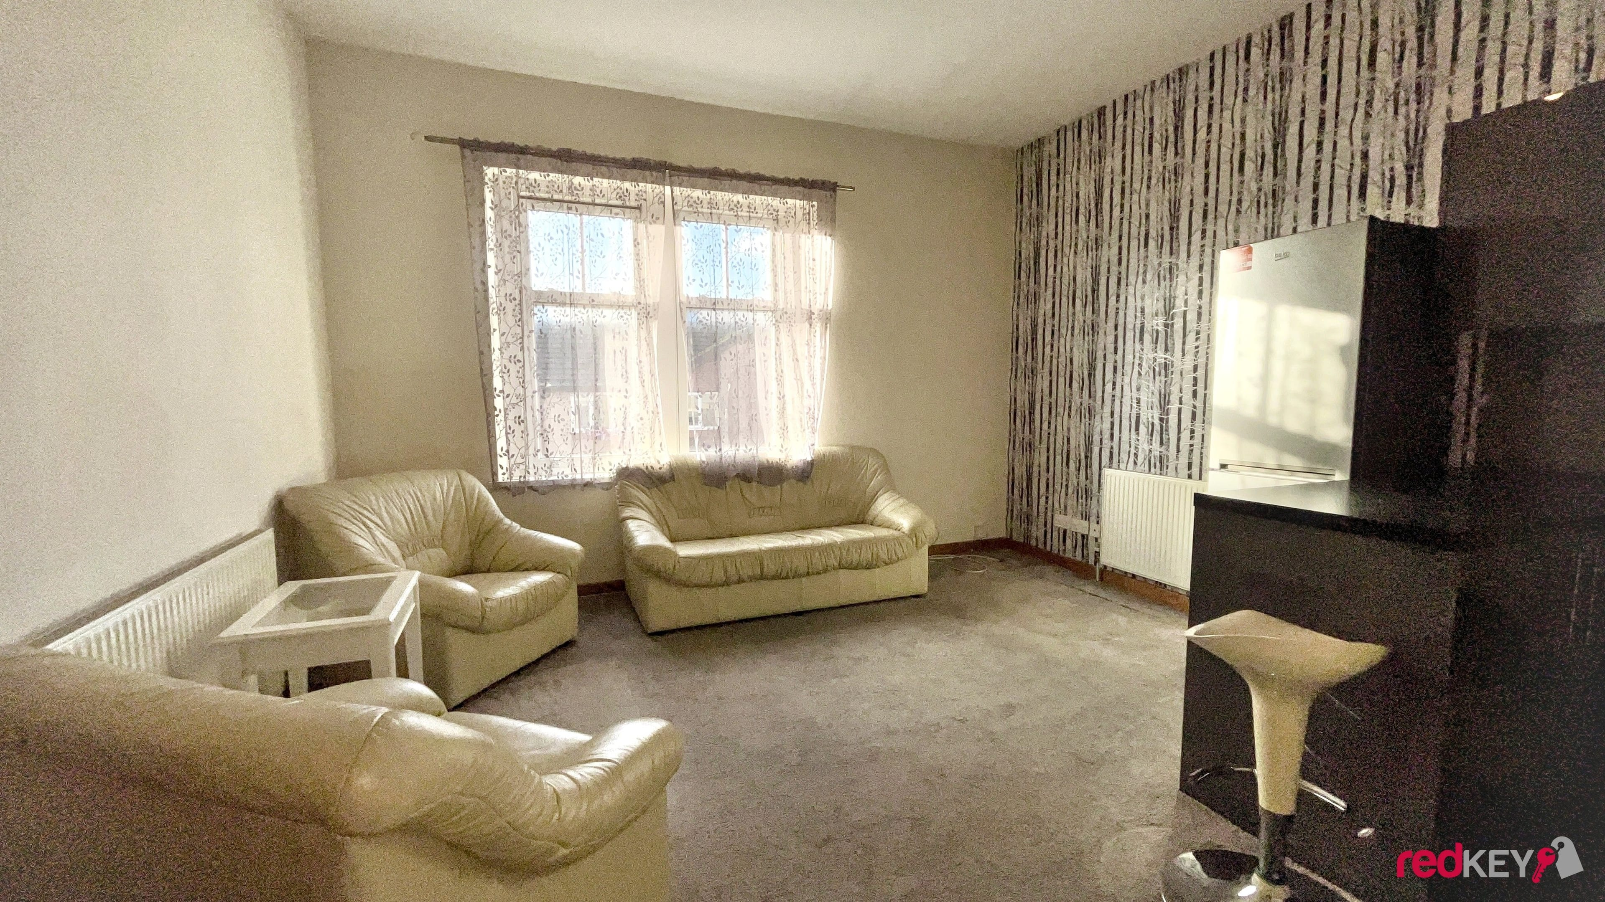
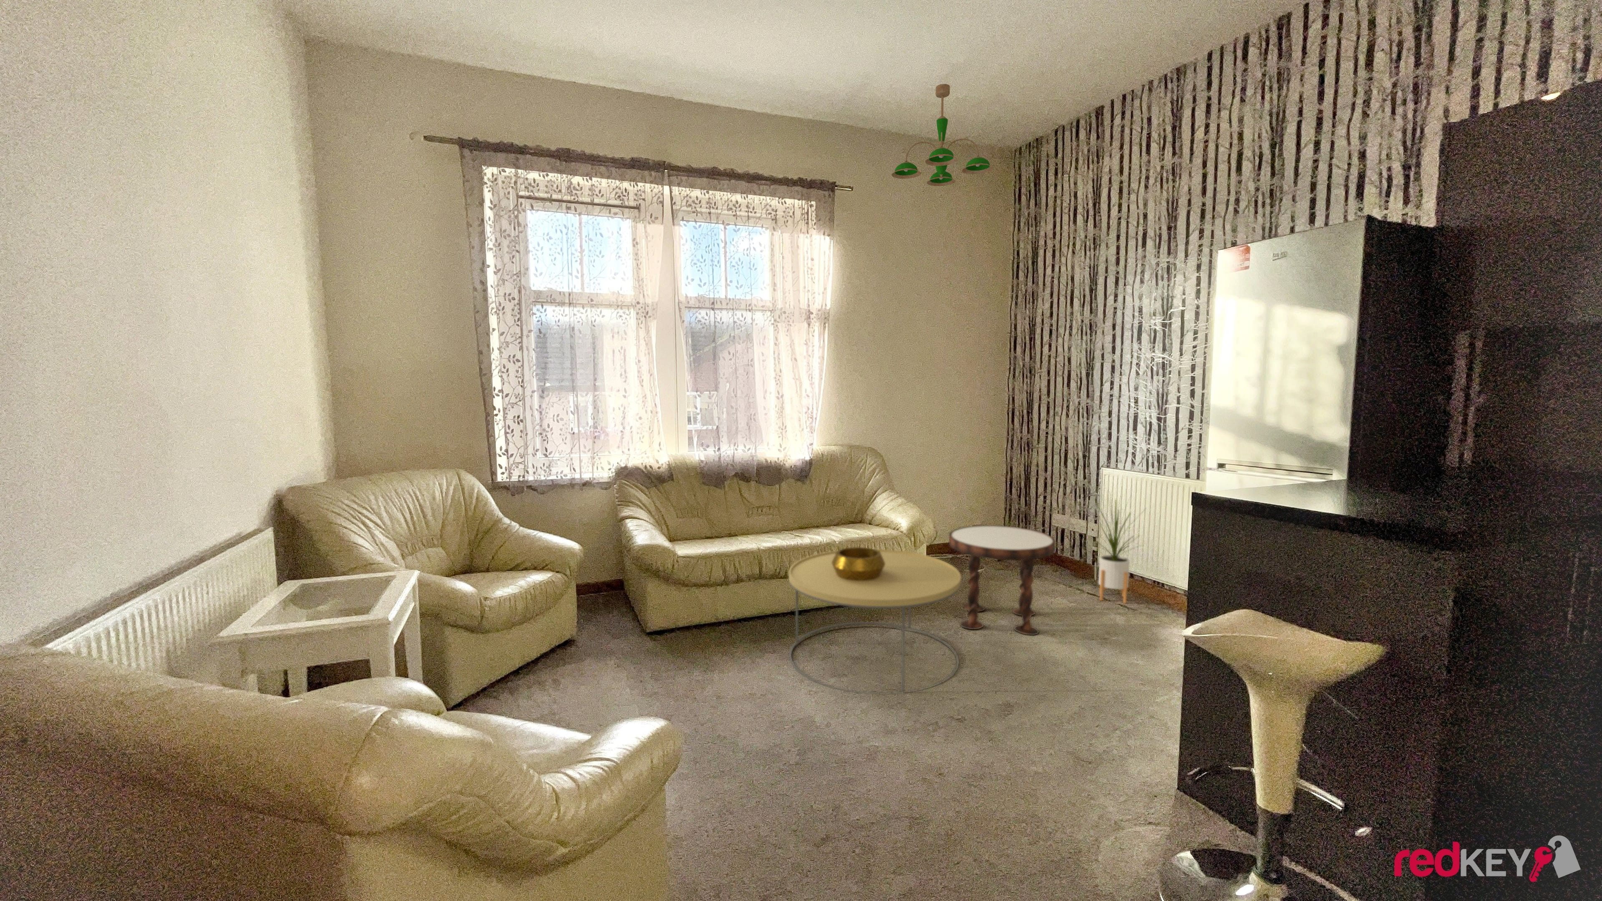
+ house plant [1080,491,1146,604]
+ ceiling light fixture [891,84,994,186]
+ decorative bowl [832,547,886,581]
+ side table [948,525,1055,636]
+ coffee table [789,549,962,694]
